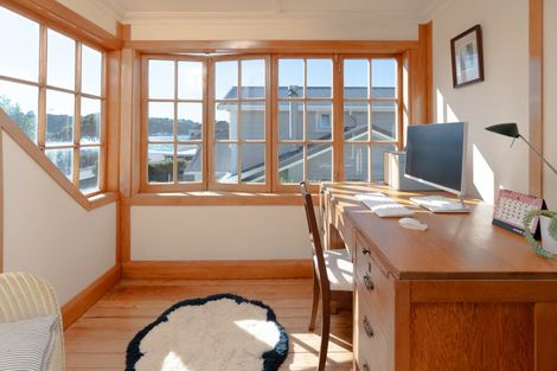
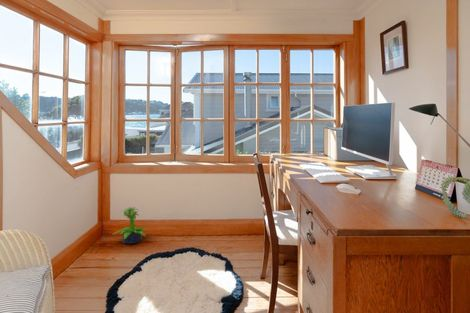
+ potted plant [113,206,150,245]
